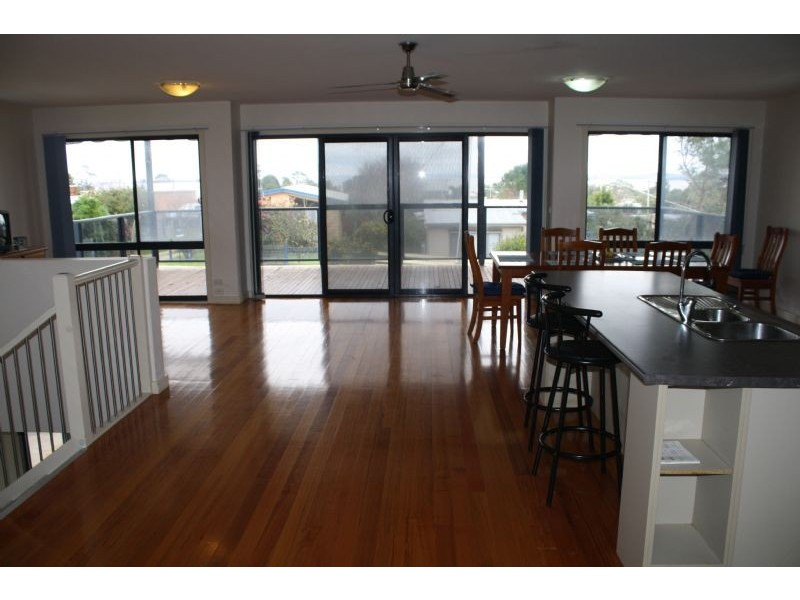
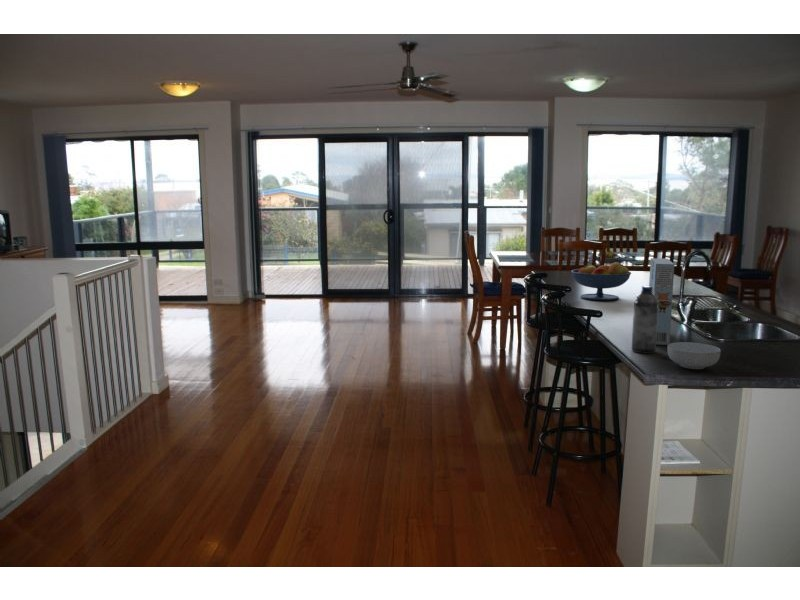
+ fruit bowl [570,261,632,301]
+ cereal box [648,257,675,346]
+ cereal bowl [667,341,722,370]
+ water bottle [631,285,659,354]
